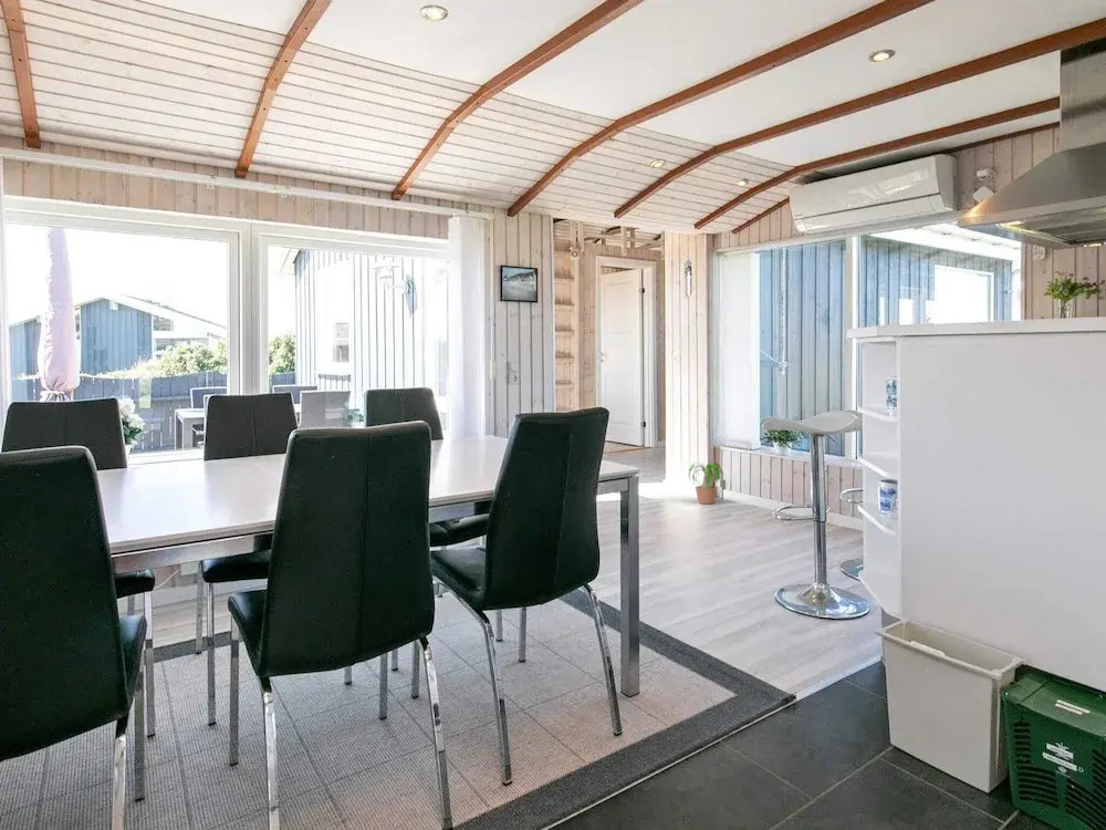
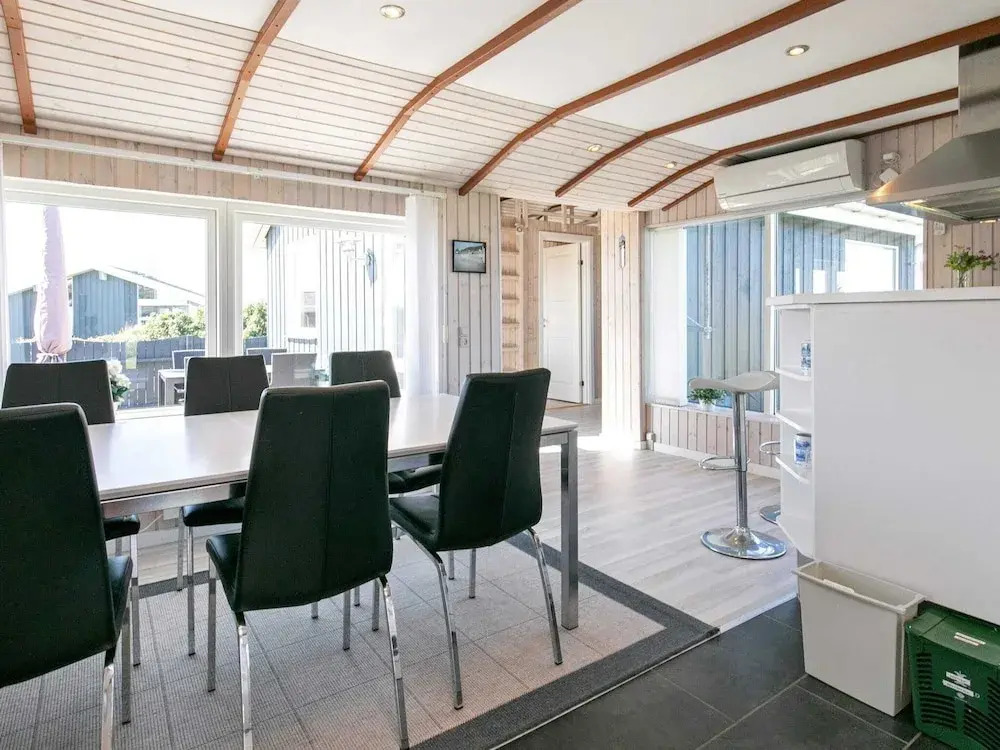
- potted plant [684,461,724,505]
